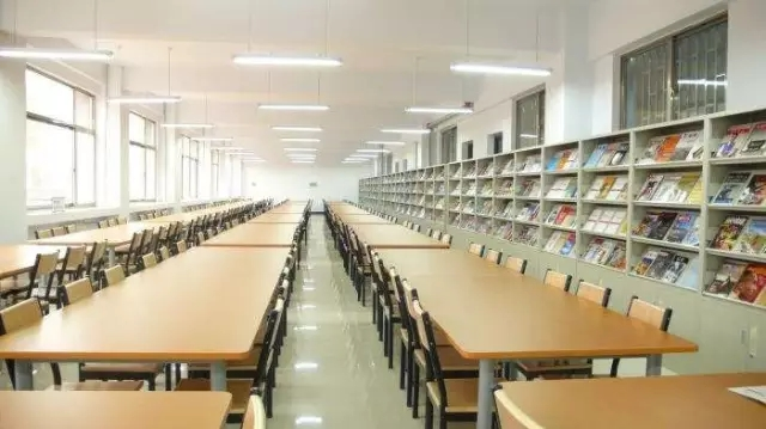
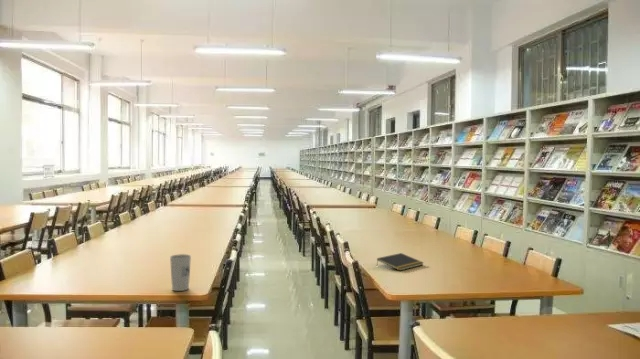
+ cup [169,253,192,292]
+ notepad [376,252,425,272]
